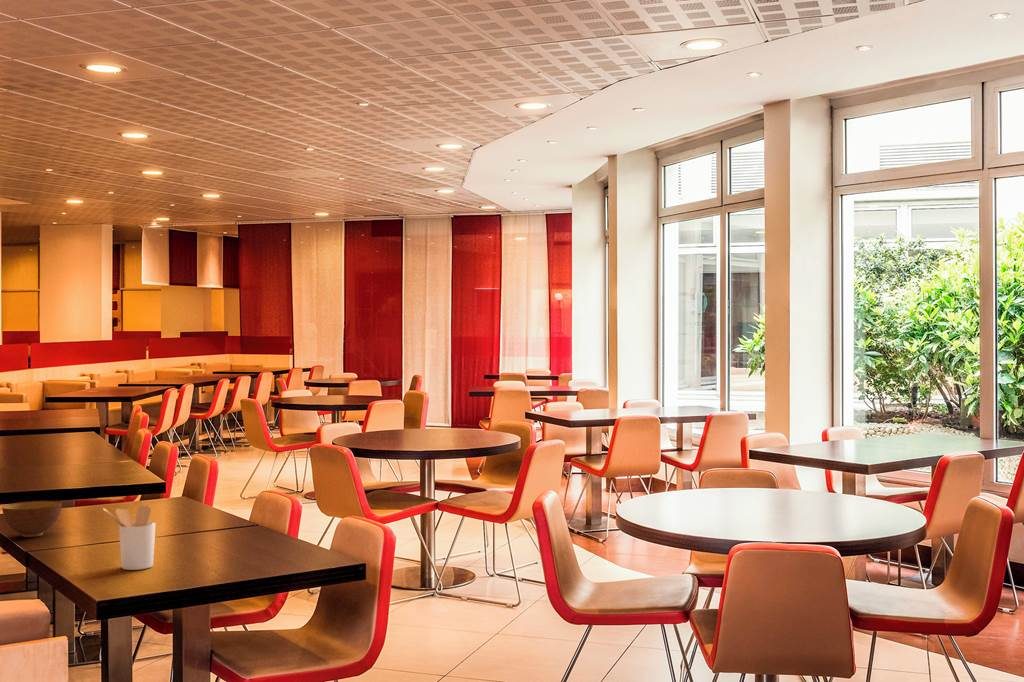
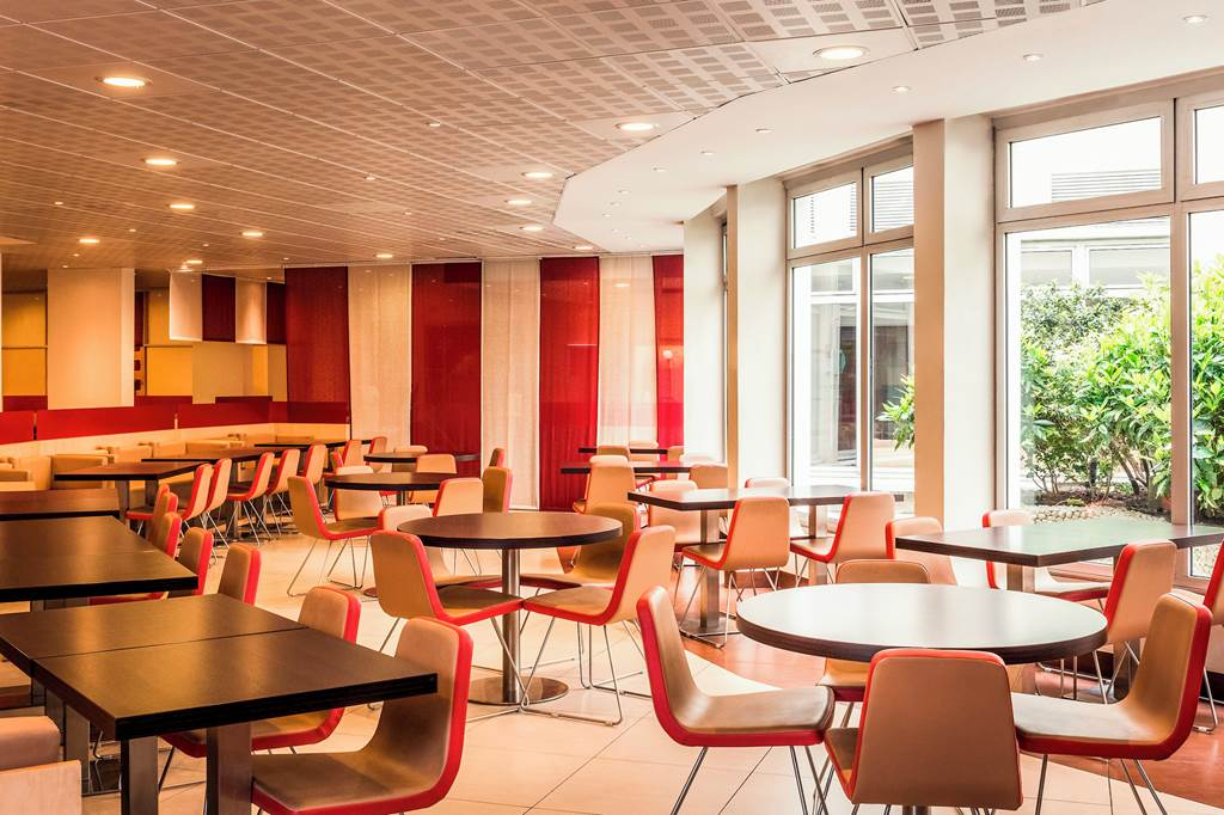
- bowl [1,500,63,538]
- utensil holder [102,504,157,571]
